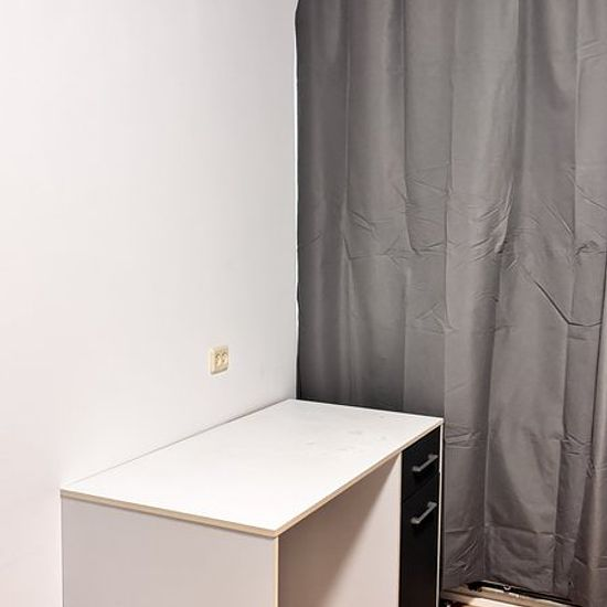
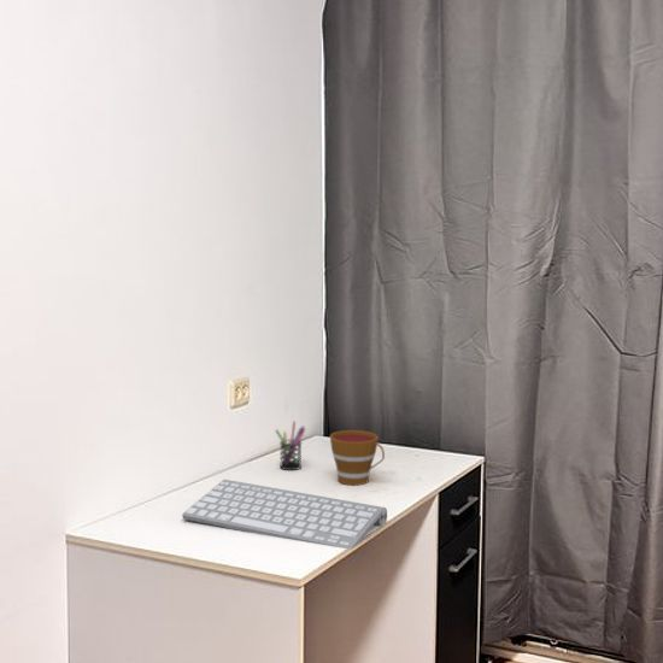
+ cup [329,429,386,487]
+ computer keyboard [181,479,388,550]
+ pen holder [274,421,306,471]
